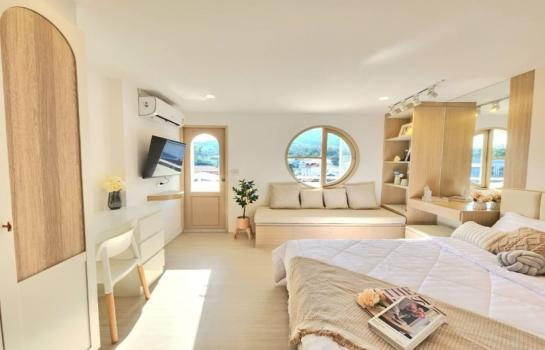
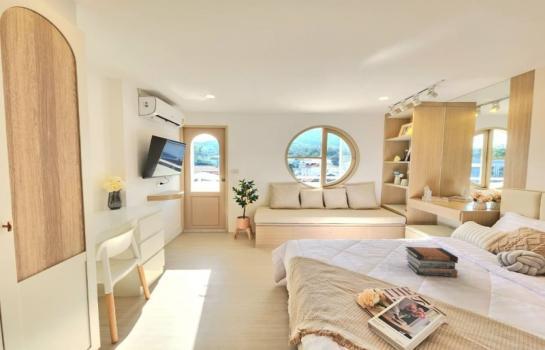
+ book stack [404,246,459,278]
